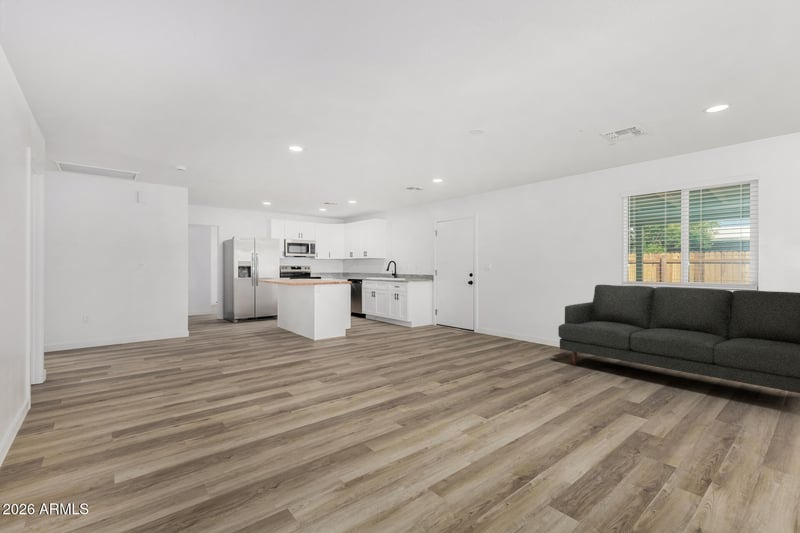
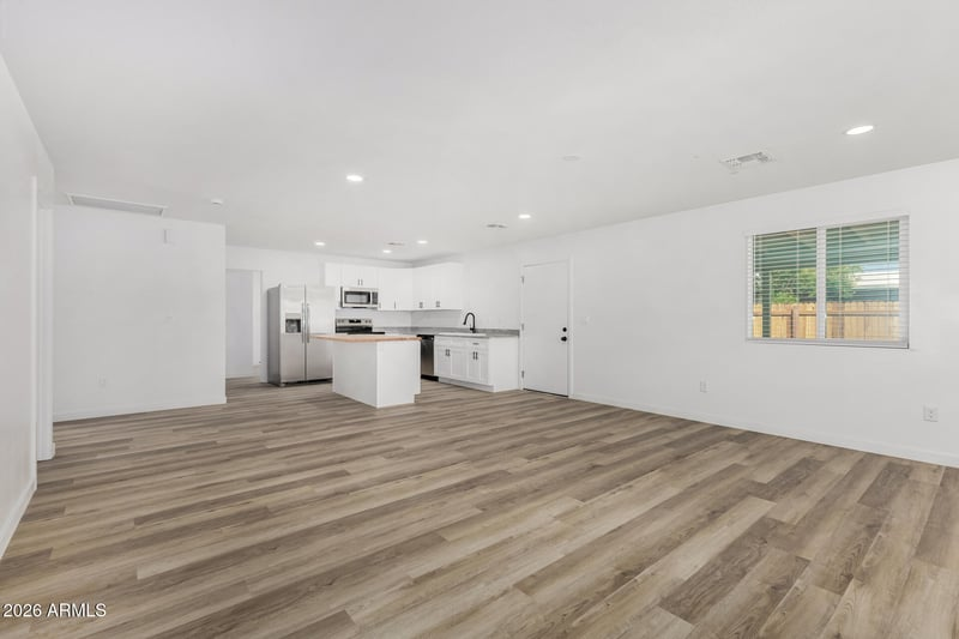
- sofa [557,284,800,394]
